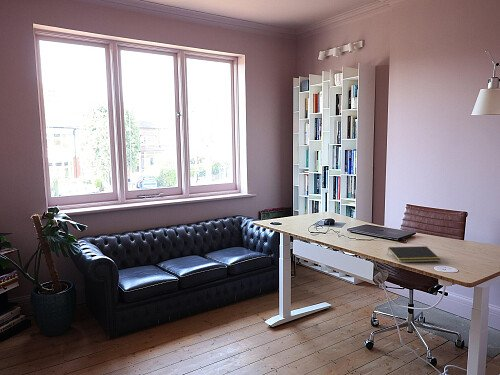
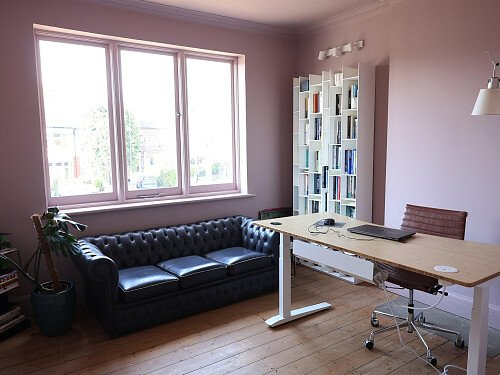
- notepad [387,245,441,263]
